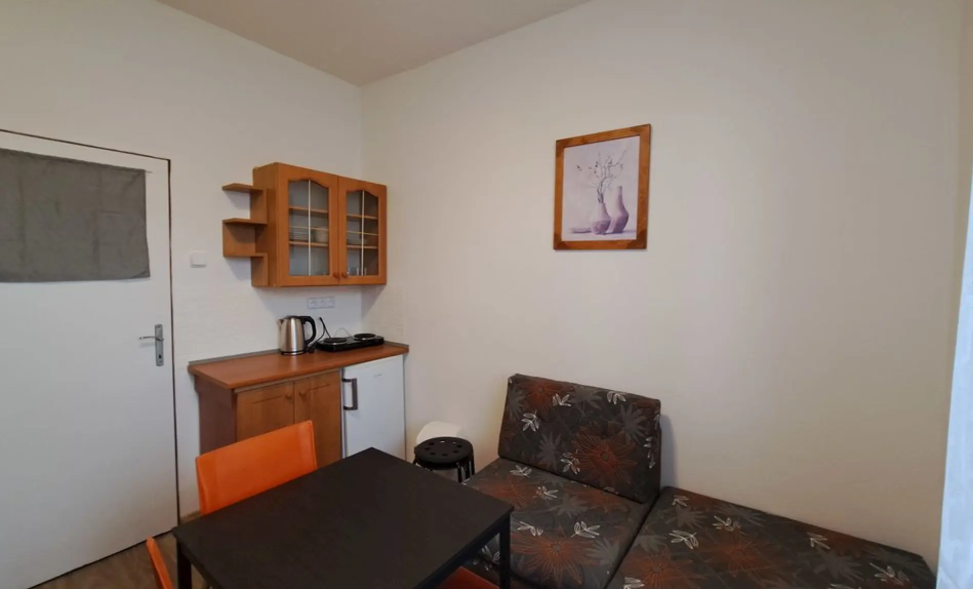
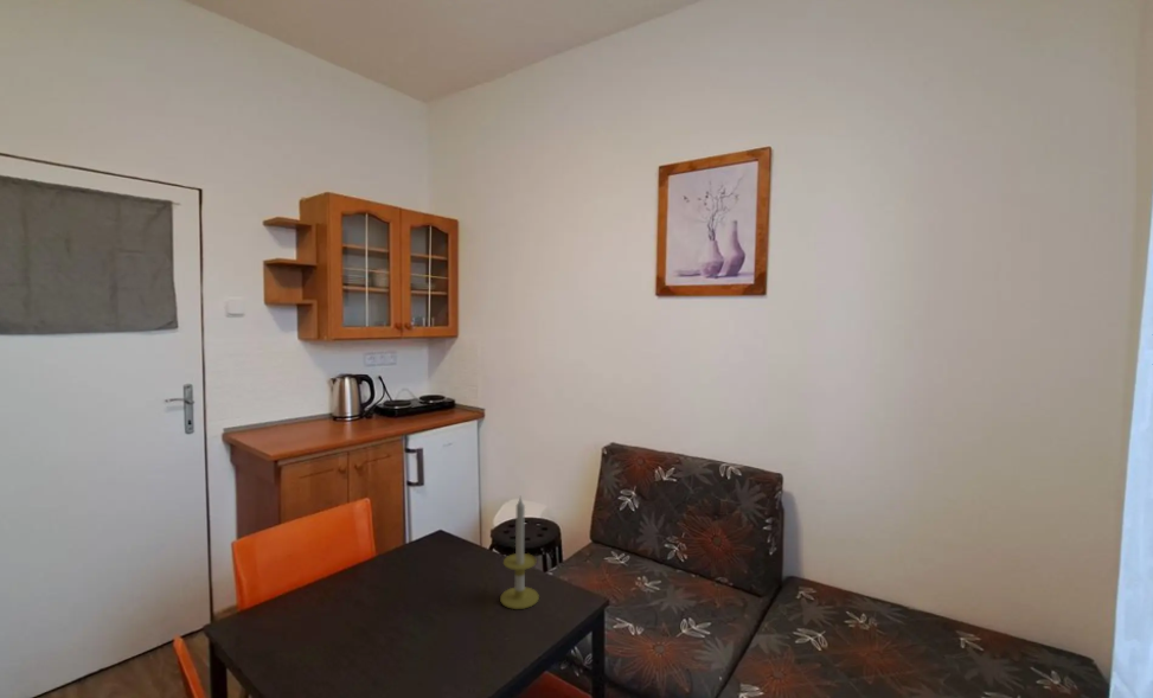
+ candle [499,497,540,610]
